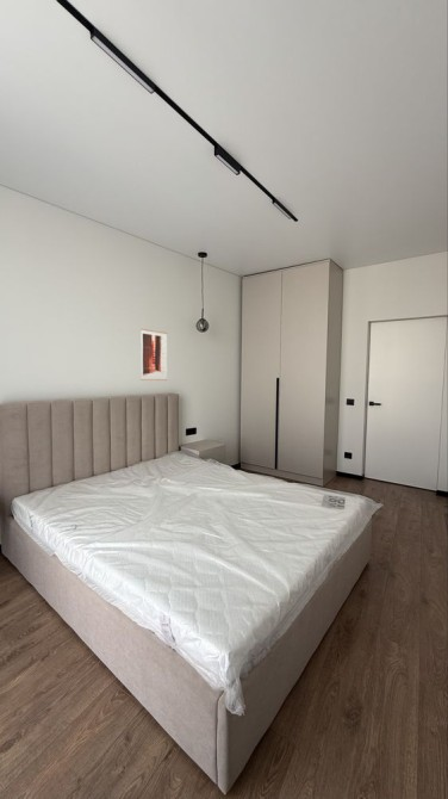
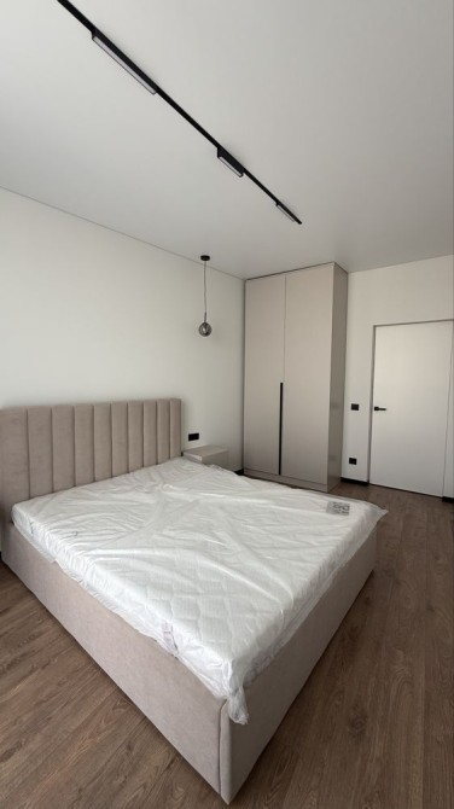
- wall art [139,328,168,382]
